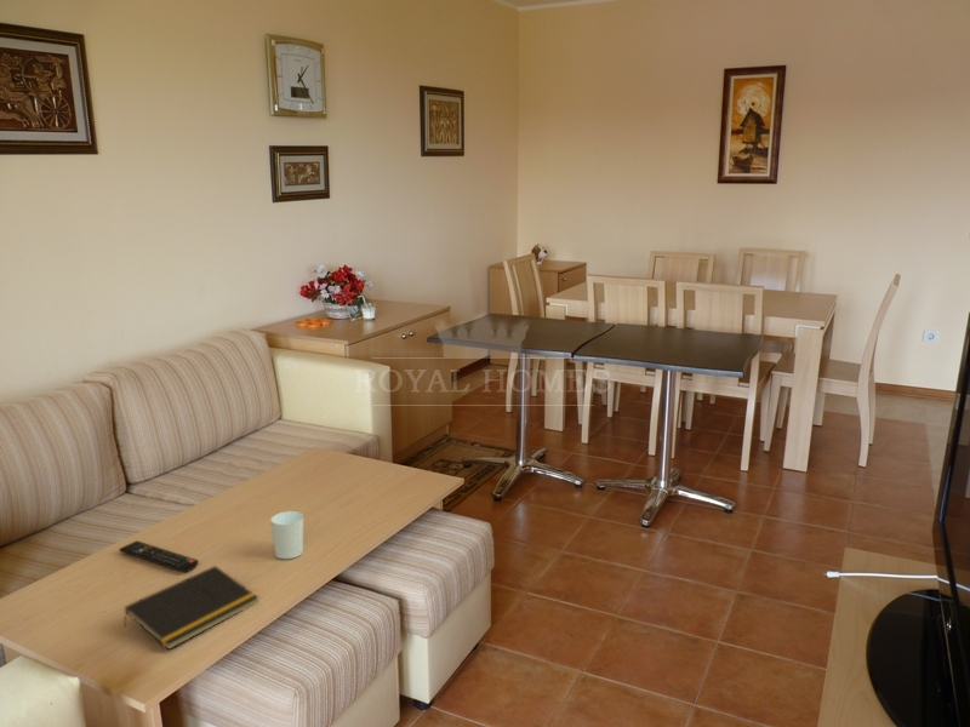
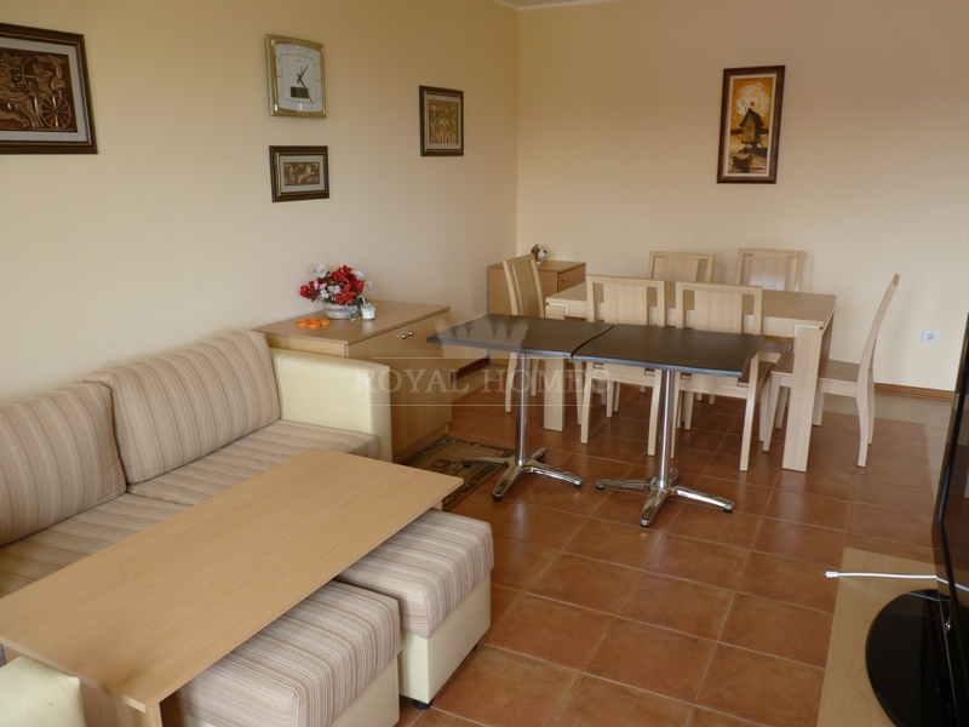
- cup [269,510,304,560]
- remote control [119,539,200,573]
- notepad [122,565,259,651]
